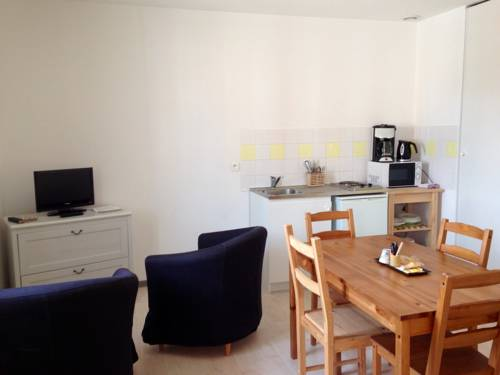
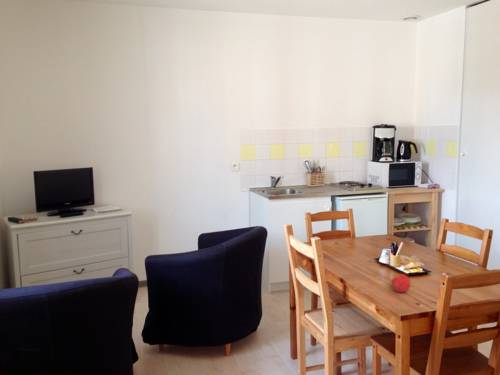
+ fruit [391,273,411,293]
